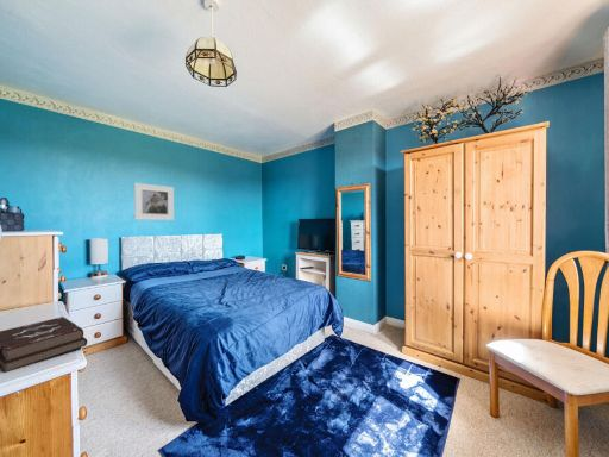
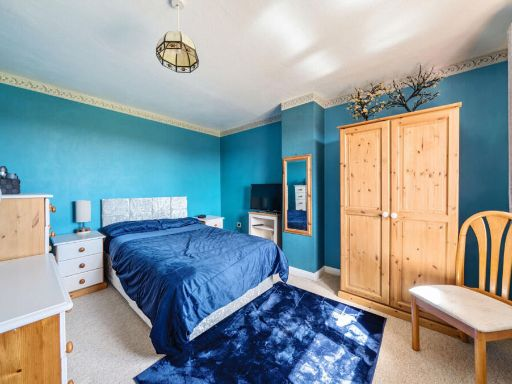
- hardback book [0,315,88,374]
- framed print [133,182,175,221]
